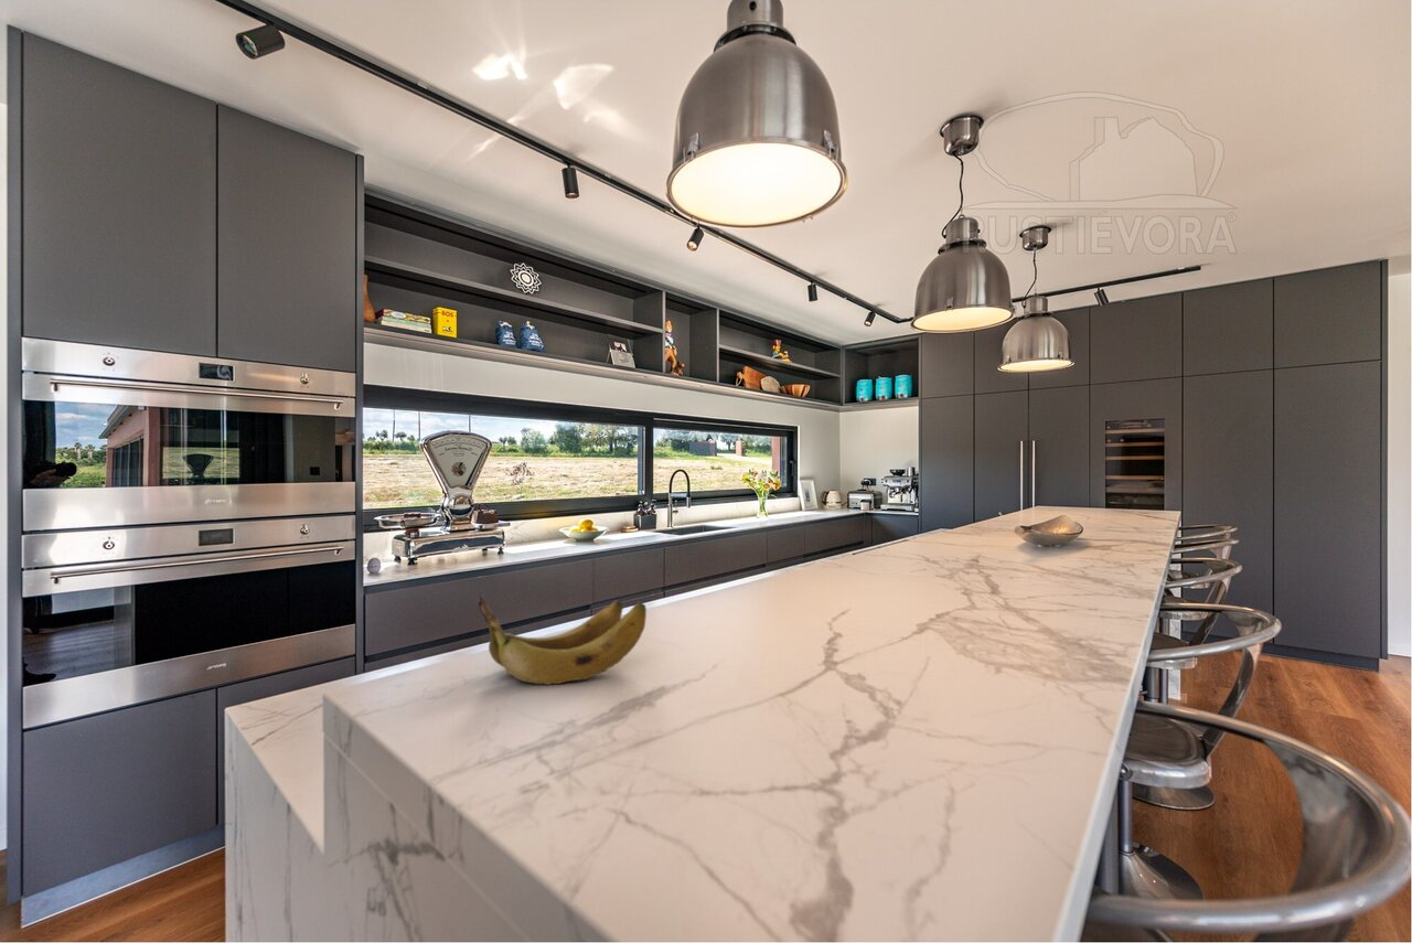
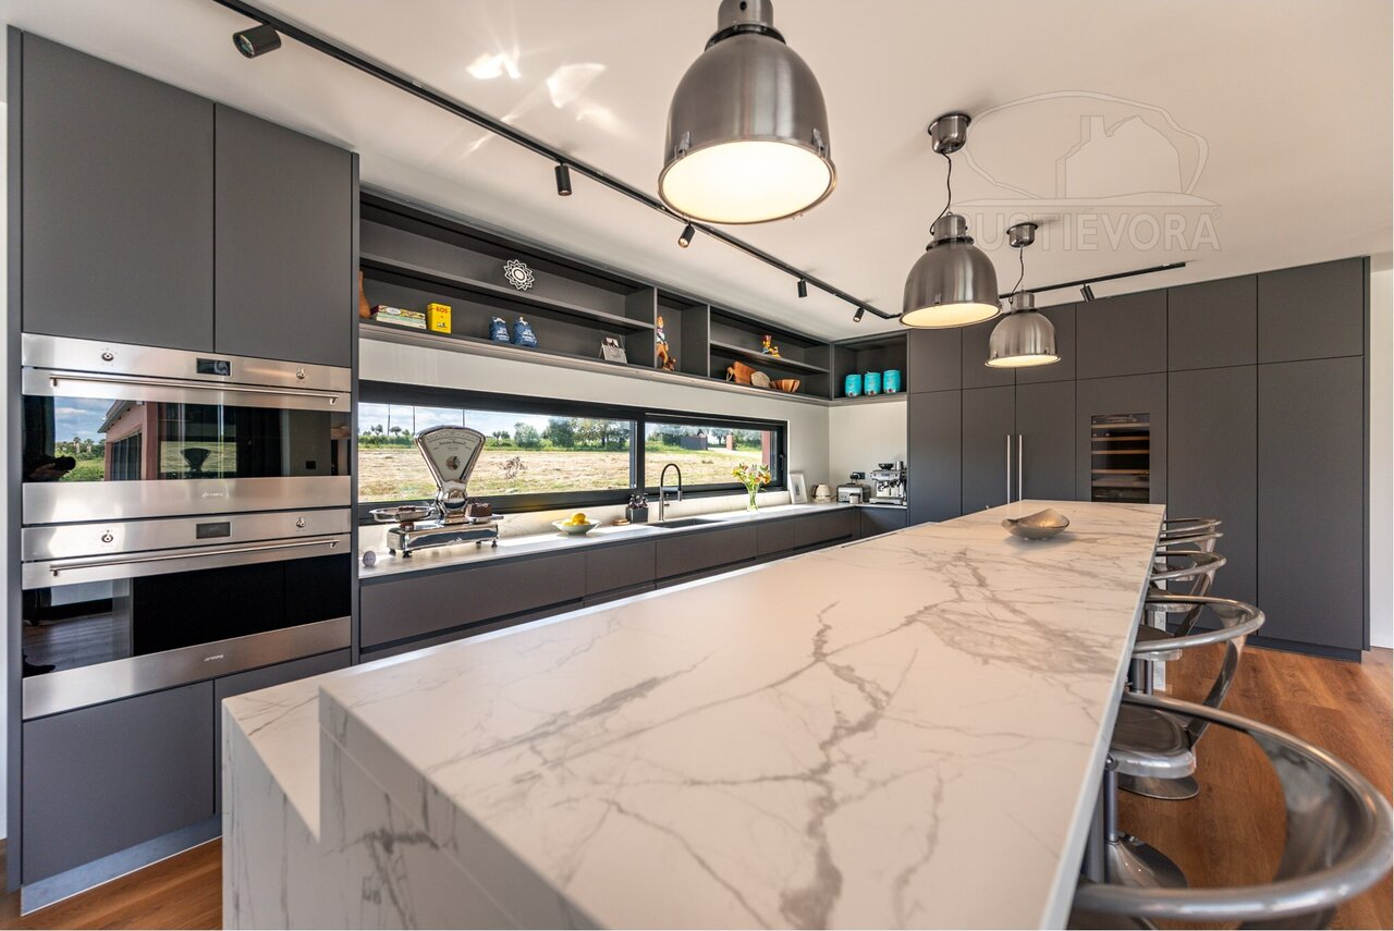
- banana [478,593,648,686]
